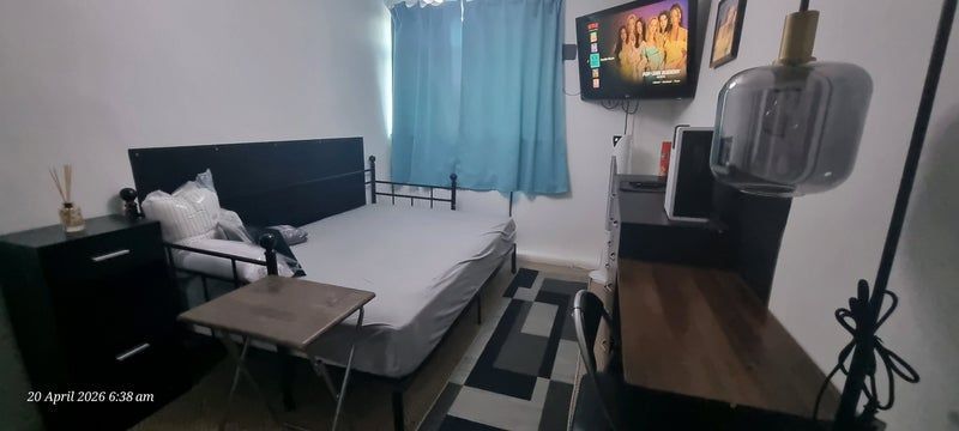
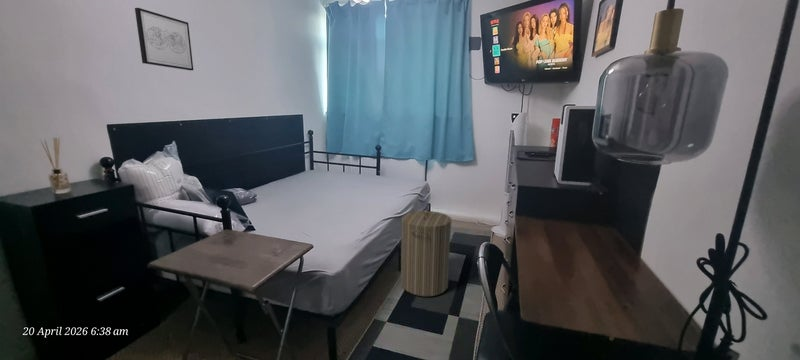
+ laundry hamper [400,206,452,297]
+ wall art [134,7,194,71]
